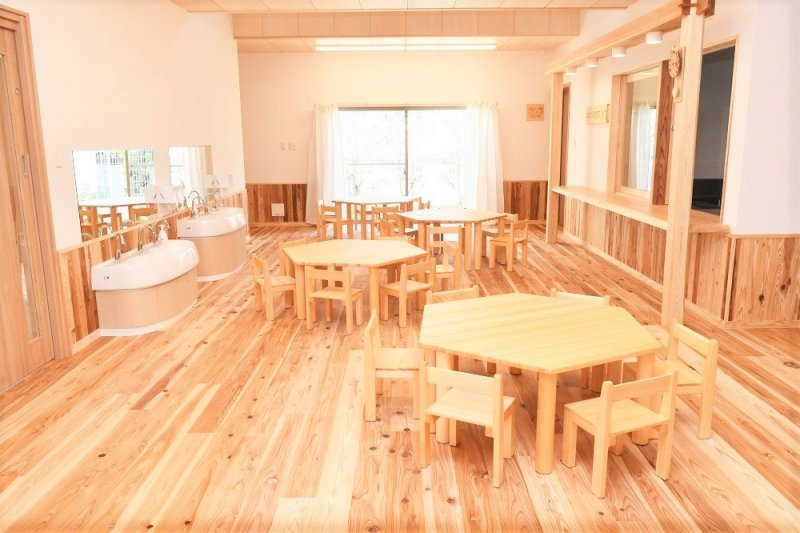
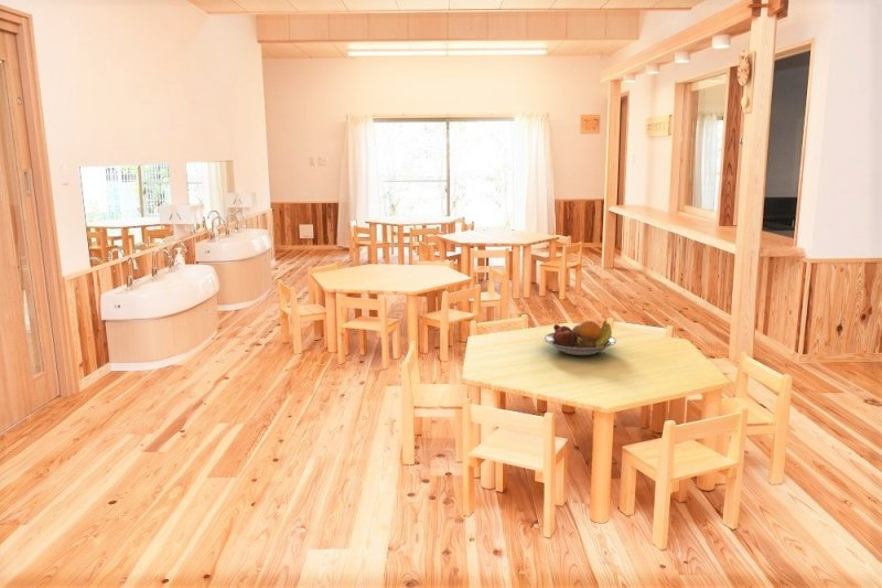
+ fruit bowl [542,320,617,356]
